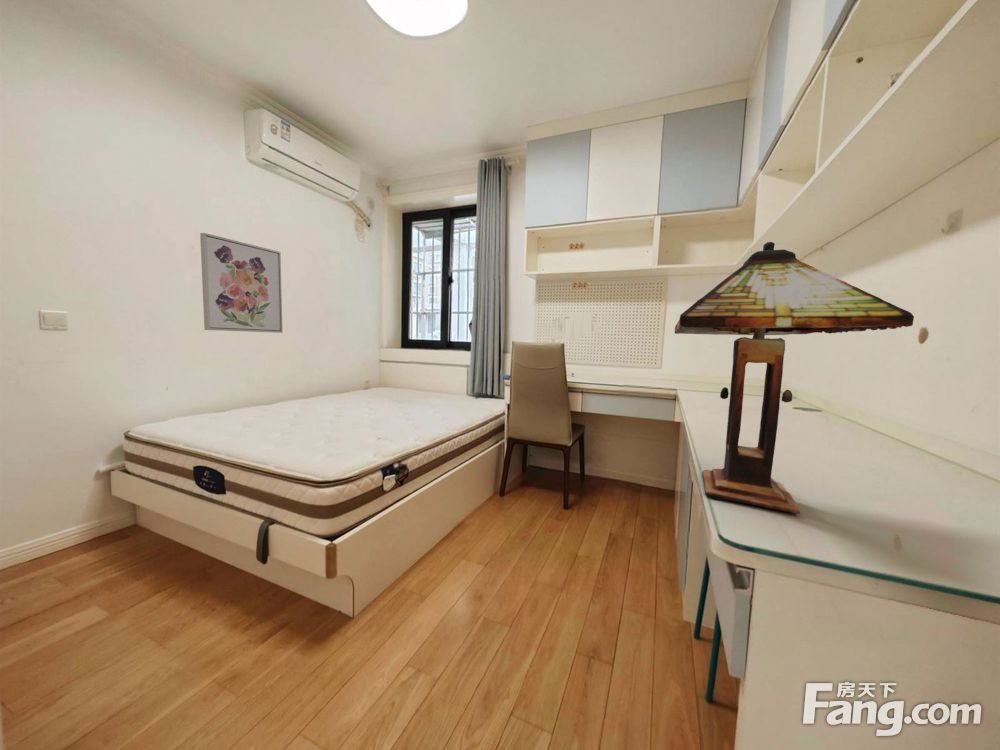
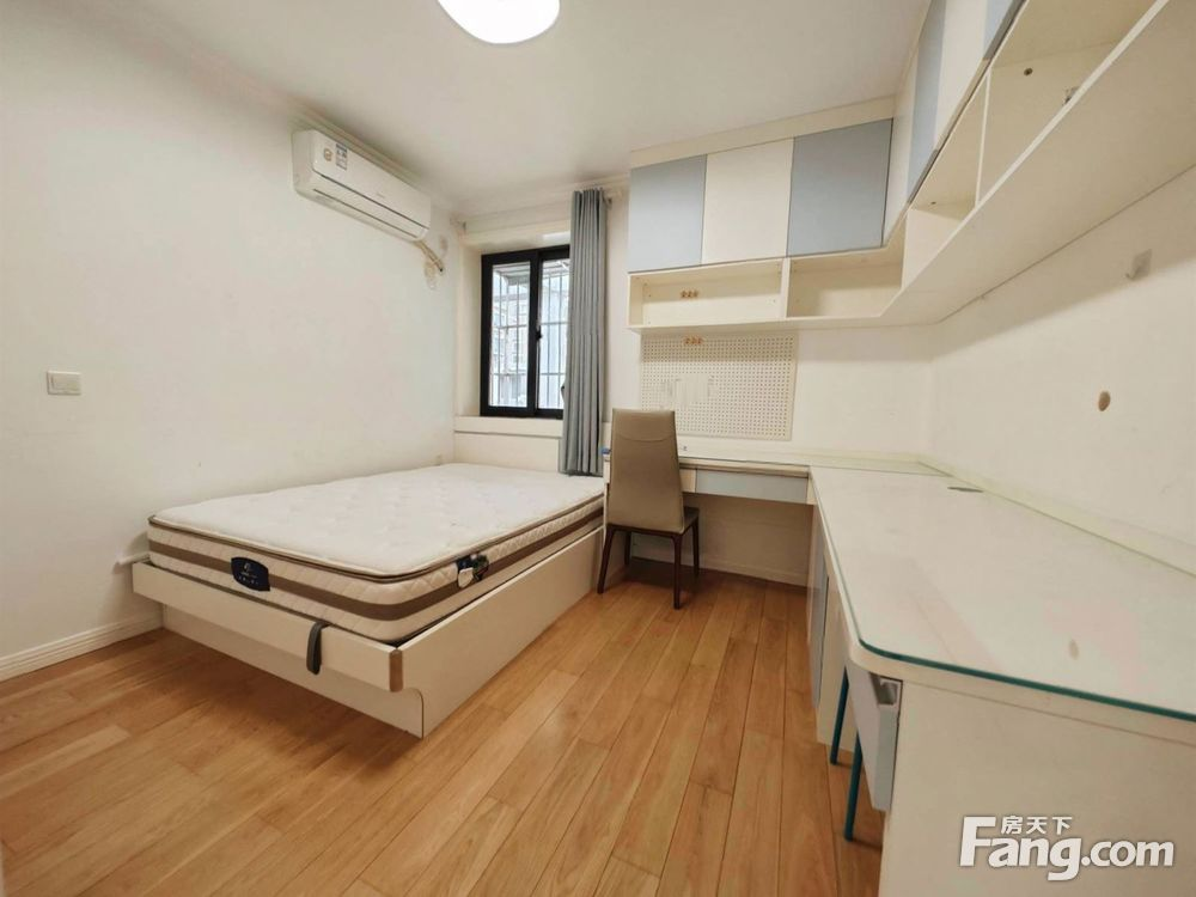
- wall art [199,232,284,334]
- table lamp [674,241,915,516]
